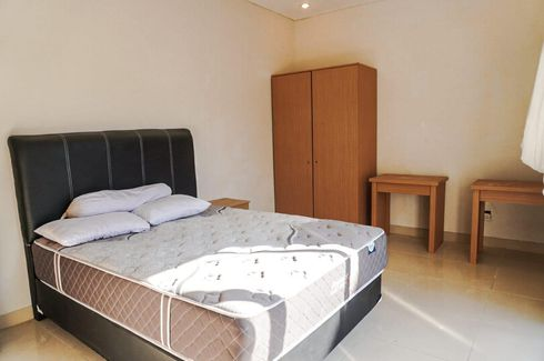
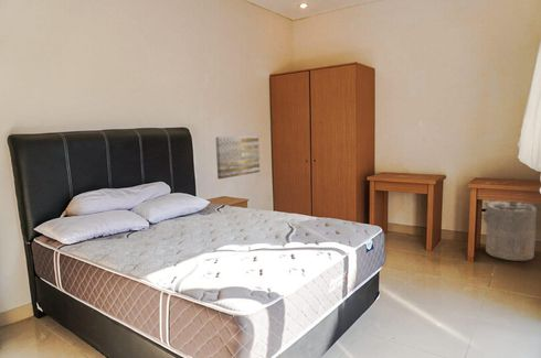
+ wall art [214,134,261,180]
+ laundry hamper [481,199,538,262]
